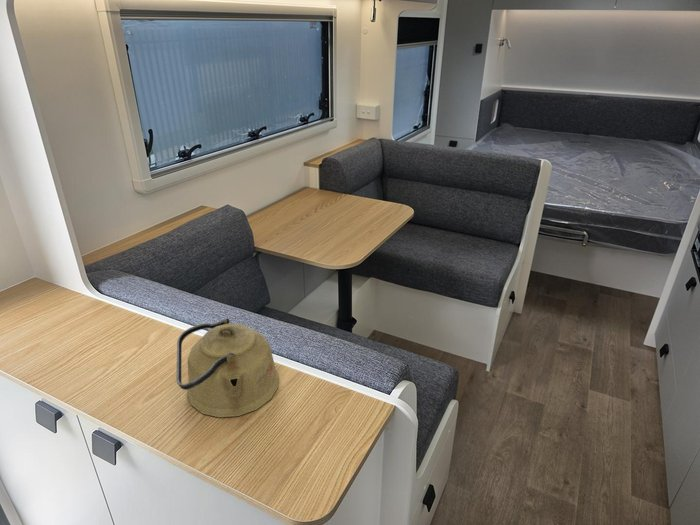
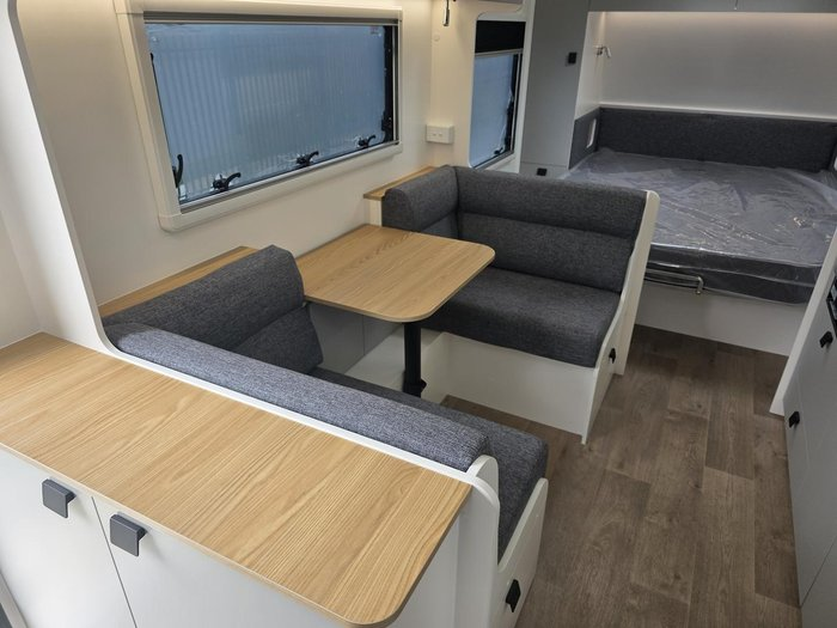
- kettle [176,317,280,419]
